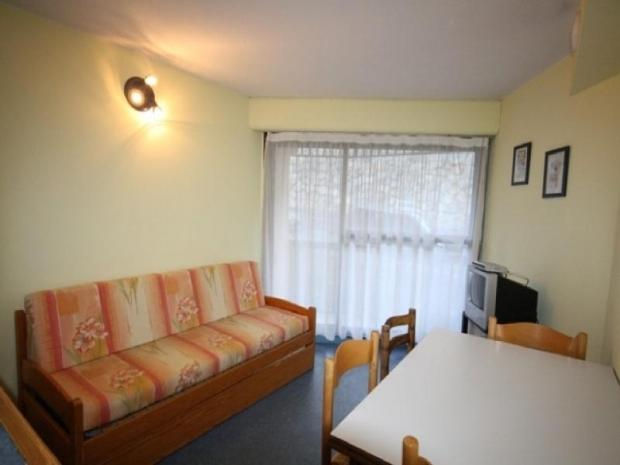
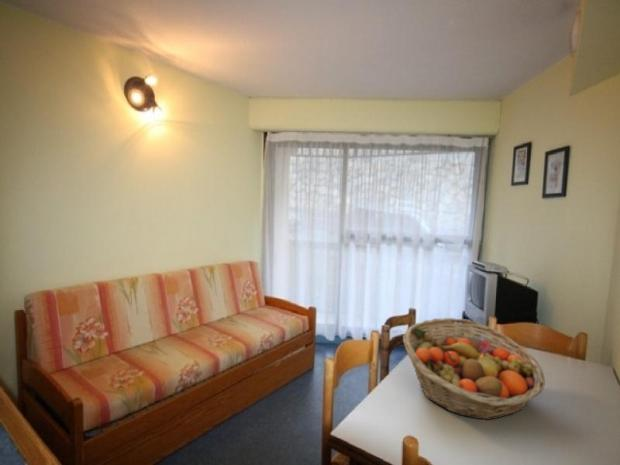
+ fruit basket [402,317,546,421]
